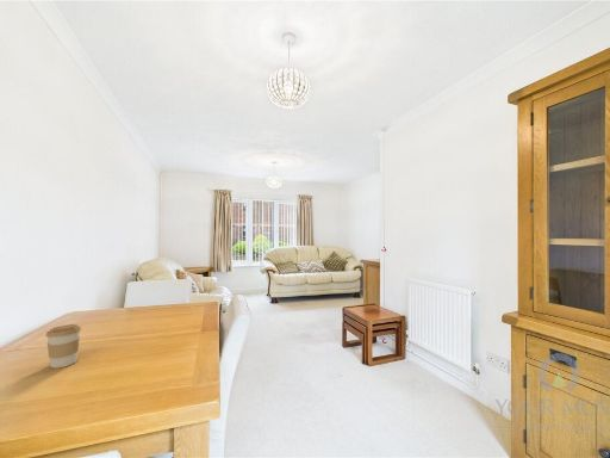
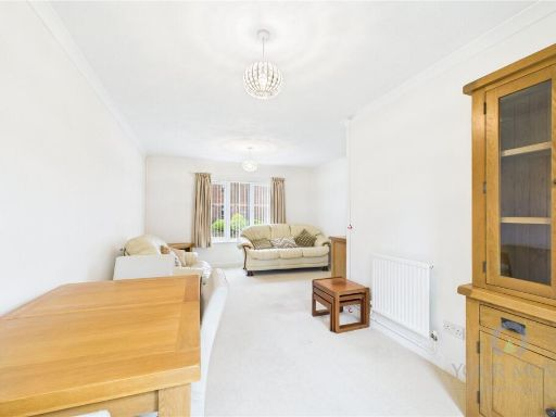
- coffee cup [44,323,82,370]
